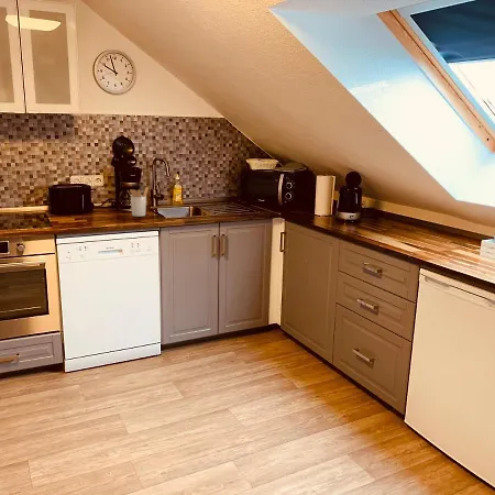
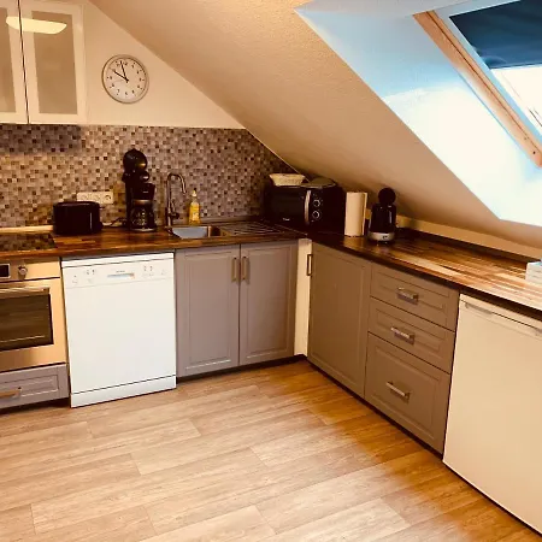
- utensil holder [127,186,150,218]
